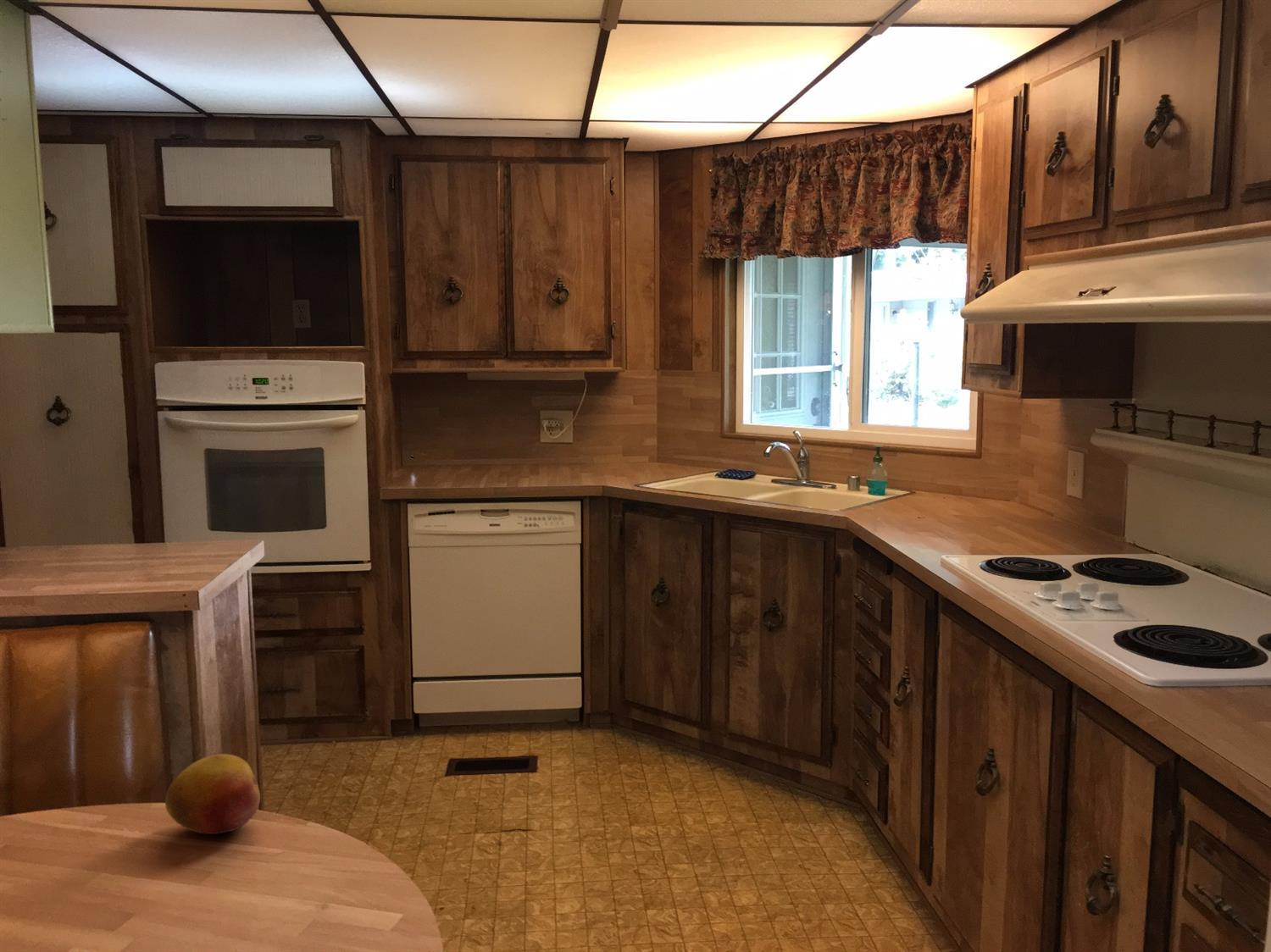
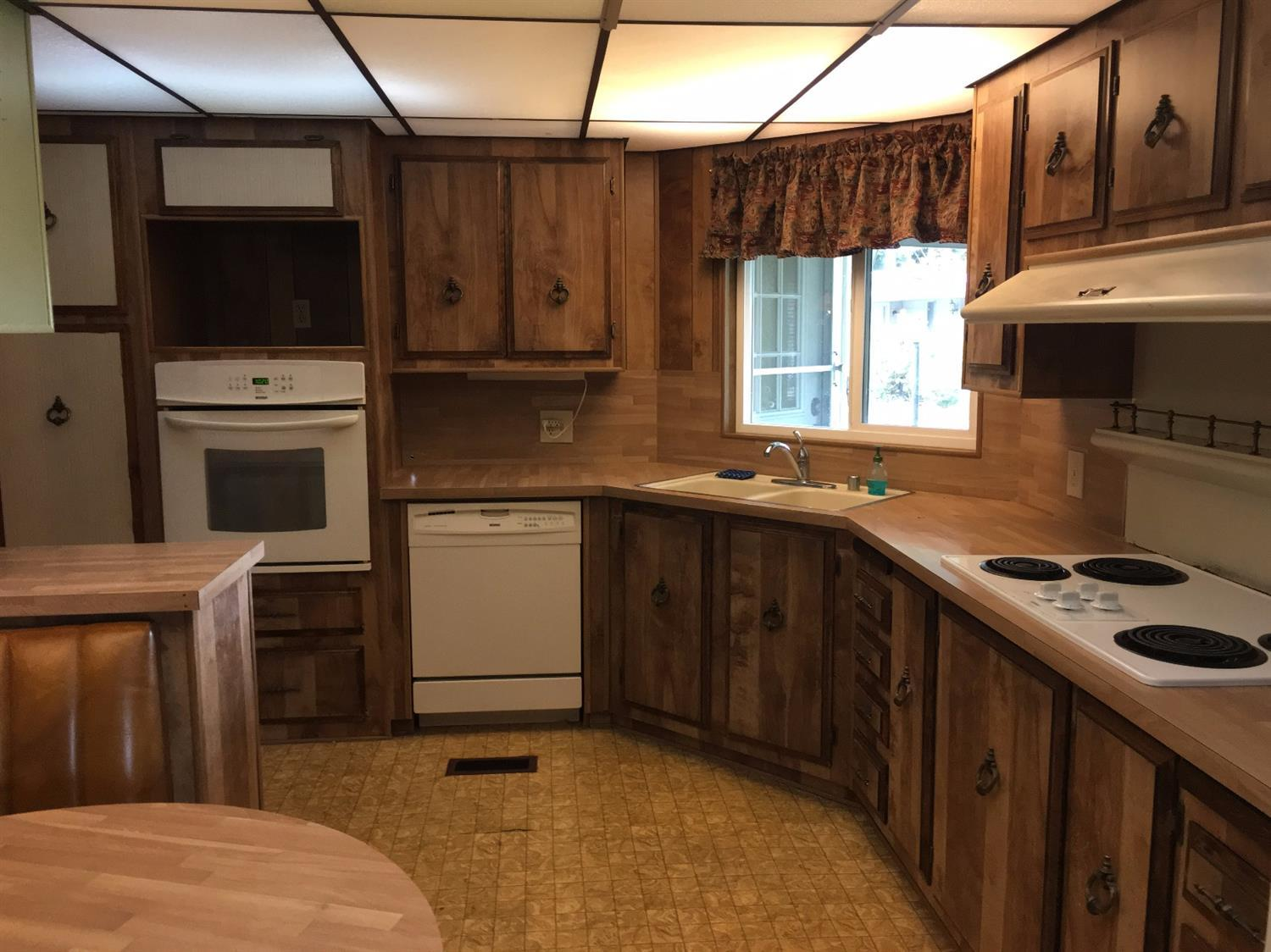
- fruit [164,753,261,835]
